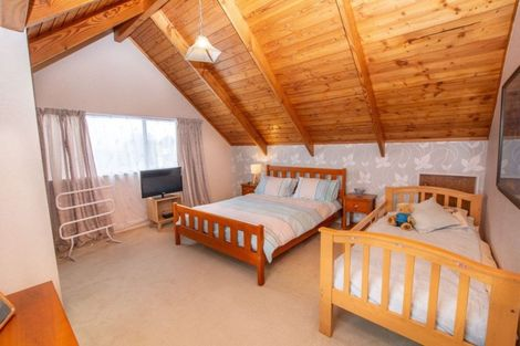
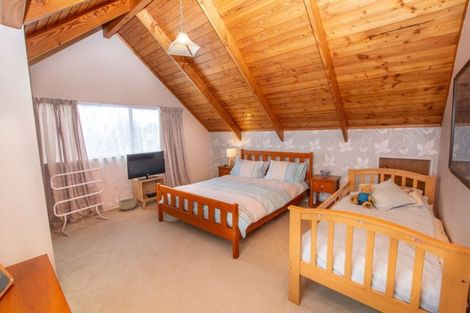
+ basket [118,186,137,211]
